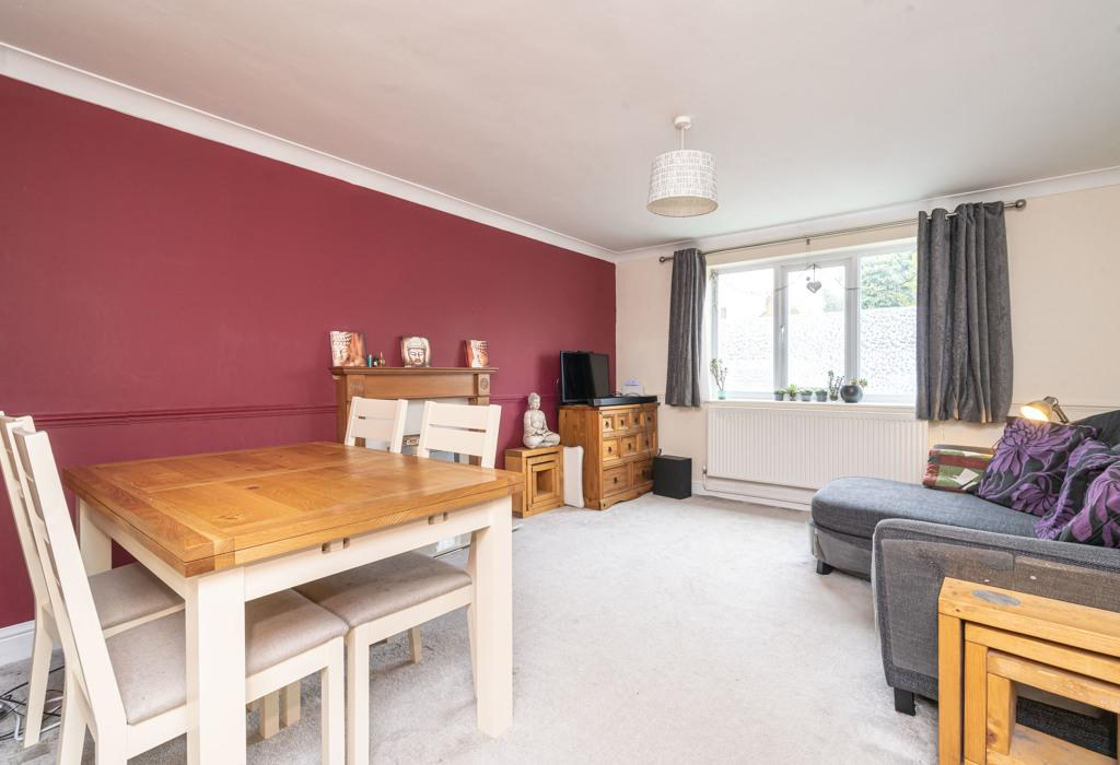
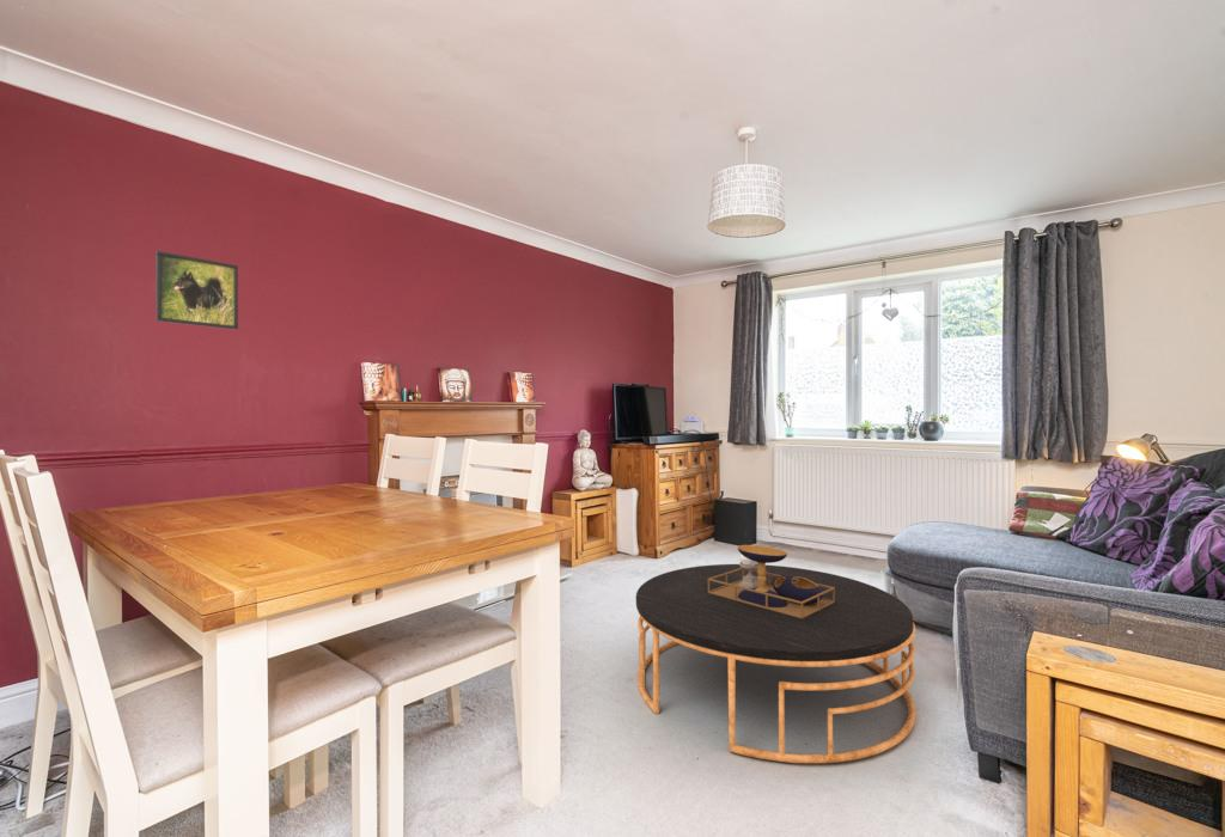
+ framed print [154,250,239,331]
+ coffee table [635,544,918,764]
